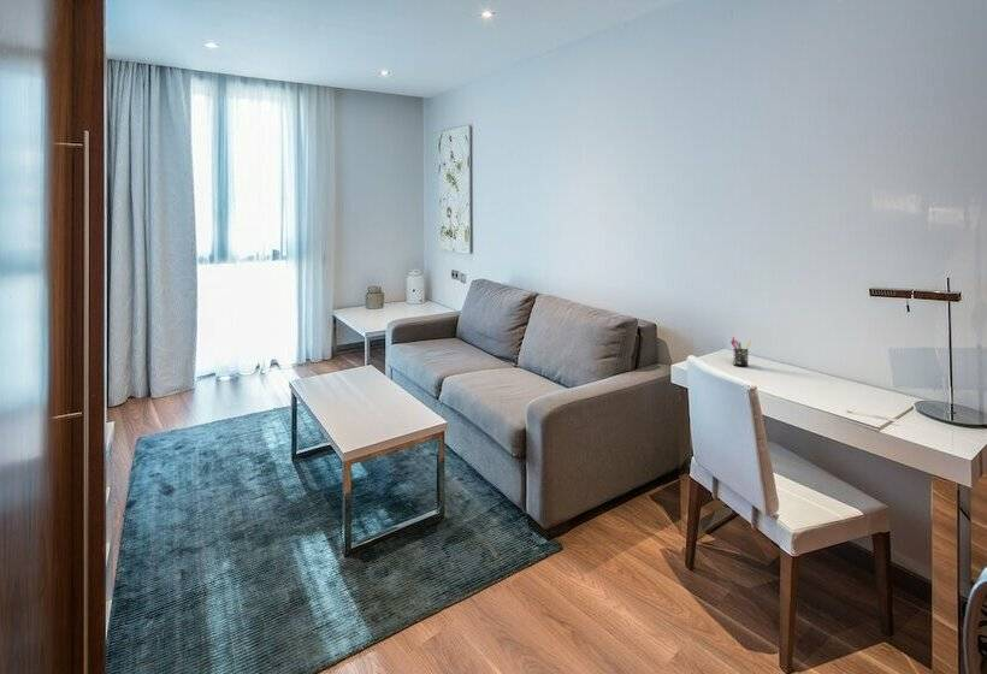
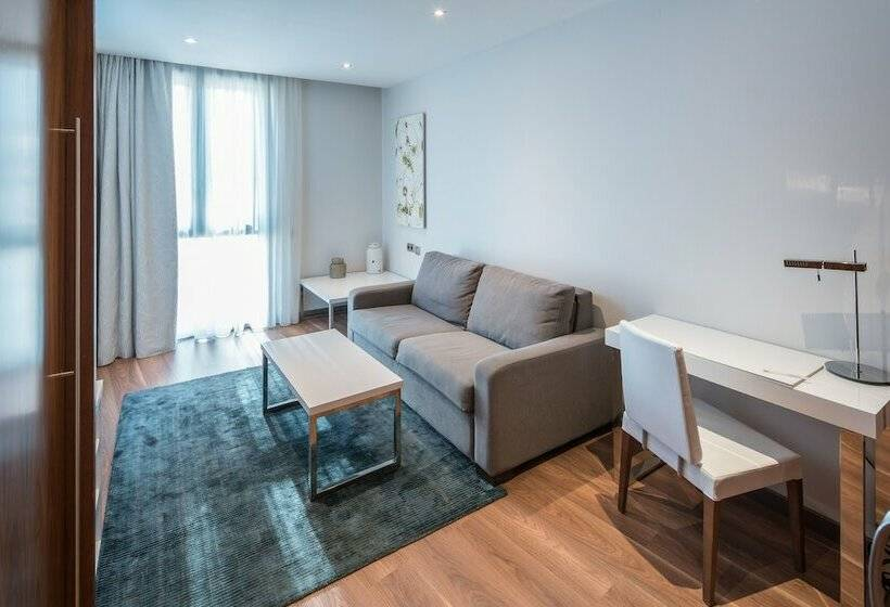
- pen holder [729,336,752,367]
